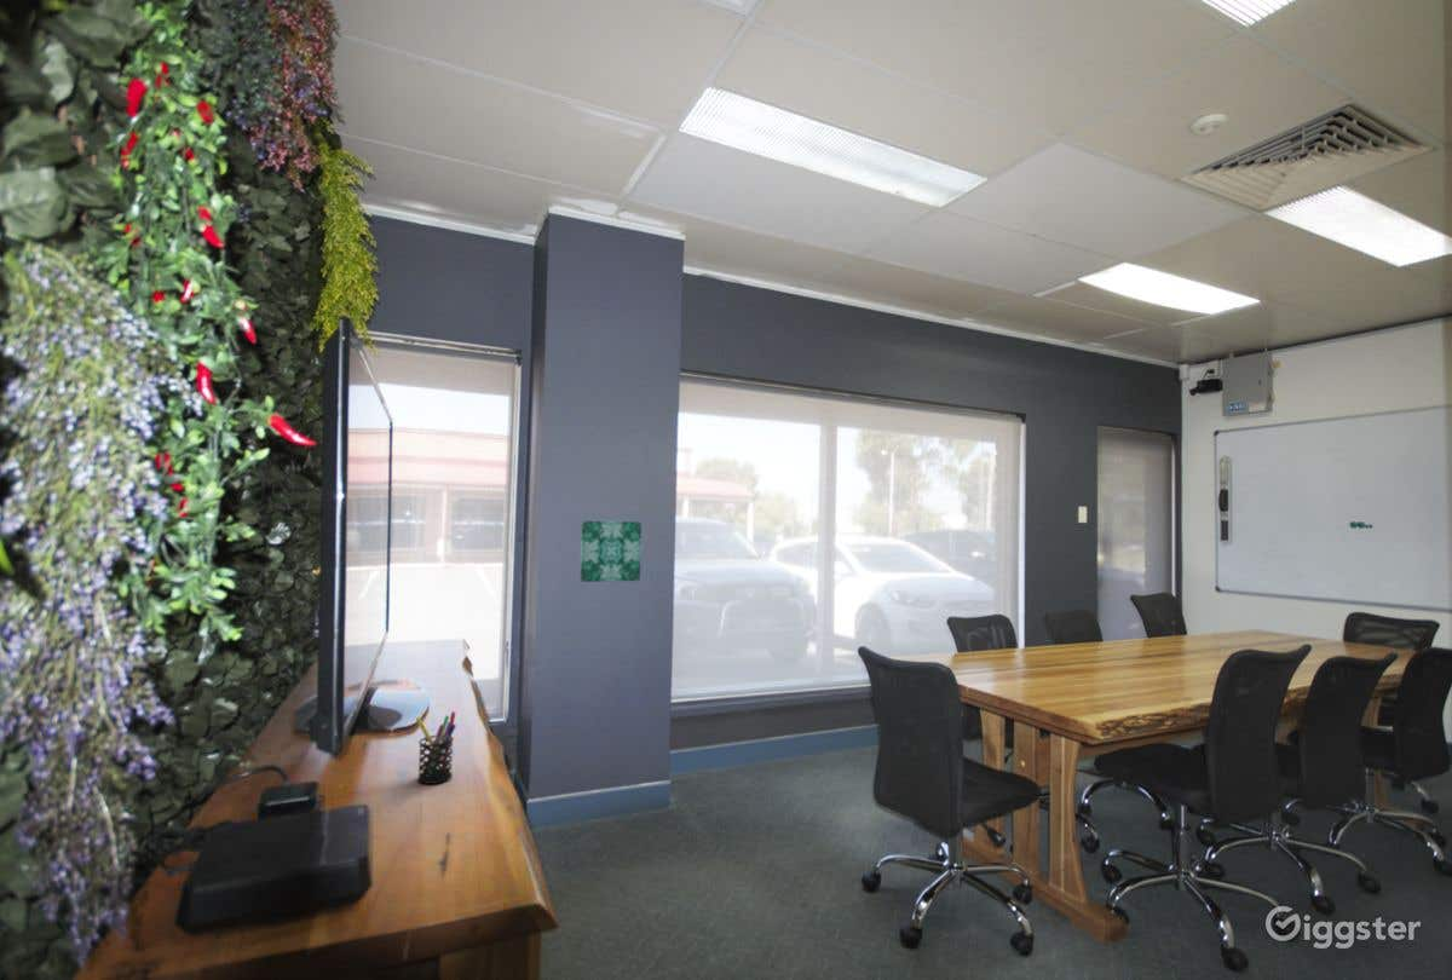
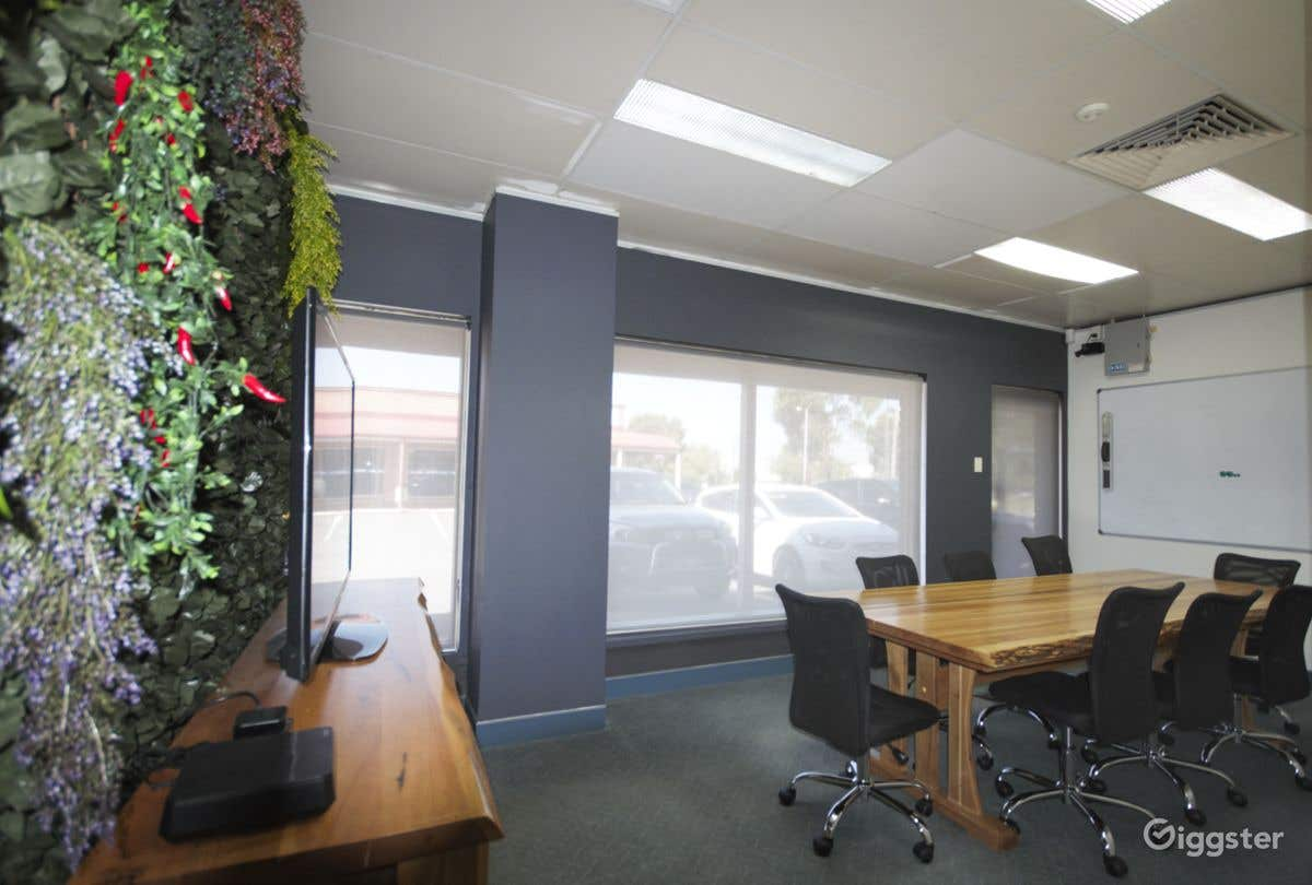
- wall art [578,520,643,583]
- pen holder [414,710,457,785]
